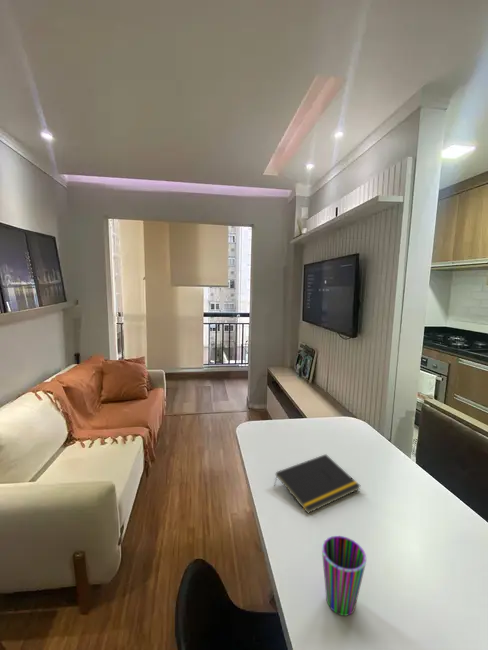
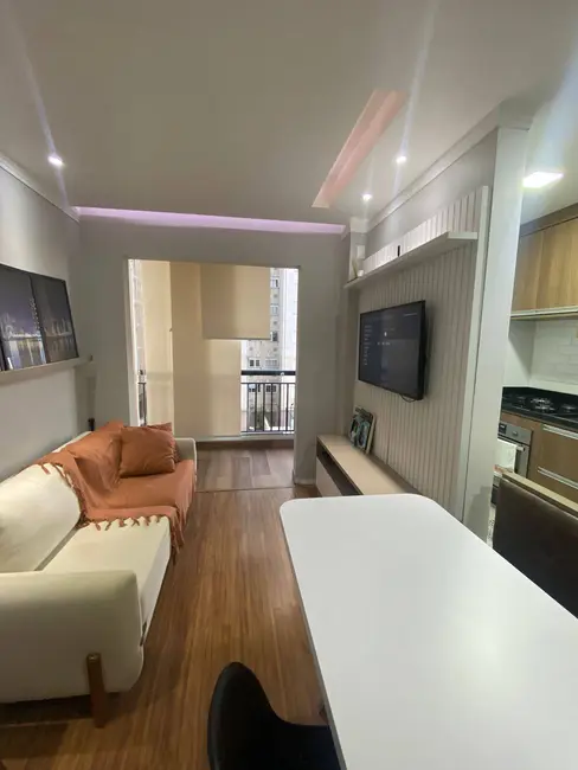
- notepad [273,453,361,514]
- cup [321,535,367,617]
